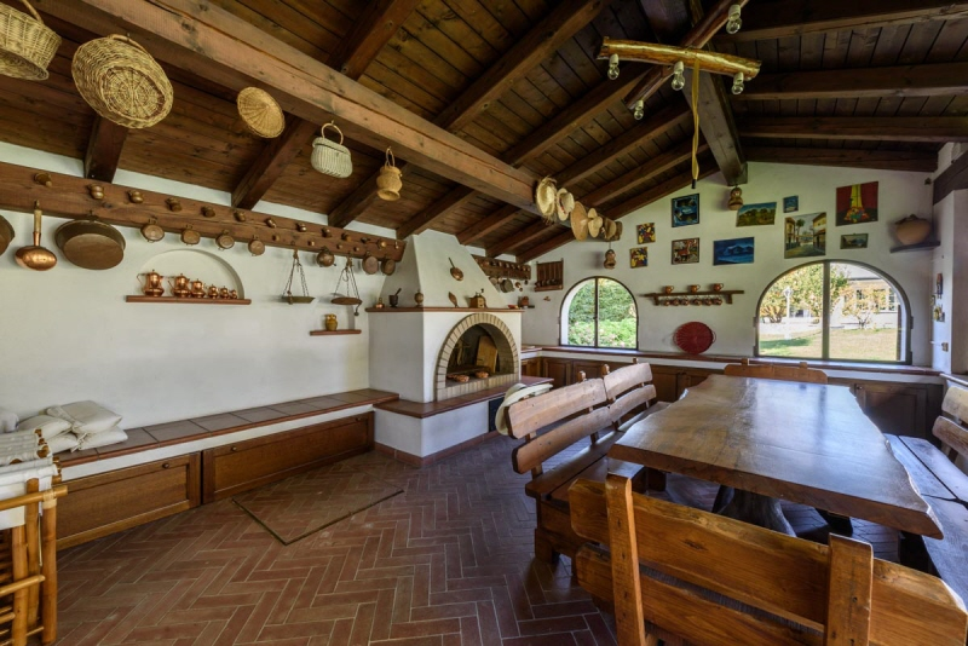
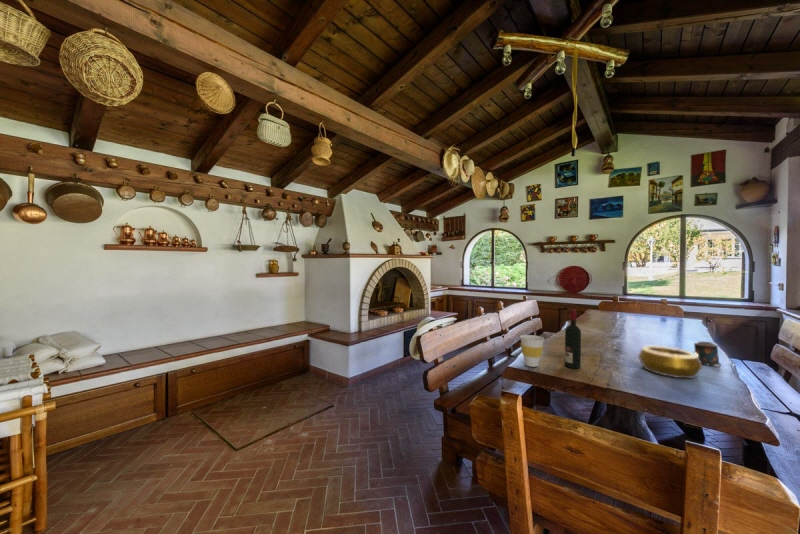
+ cup [519,334,545,368]
+ candle [693,341,722,368]
+ decorative bowl [637,345,704,379]
+ alcohol [564,309,582,369]
